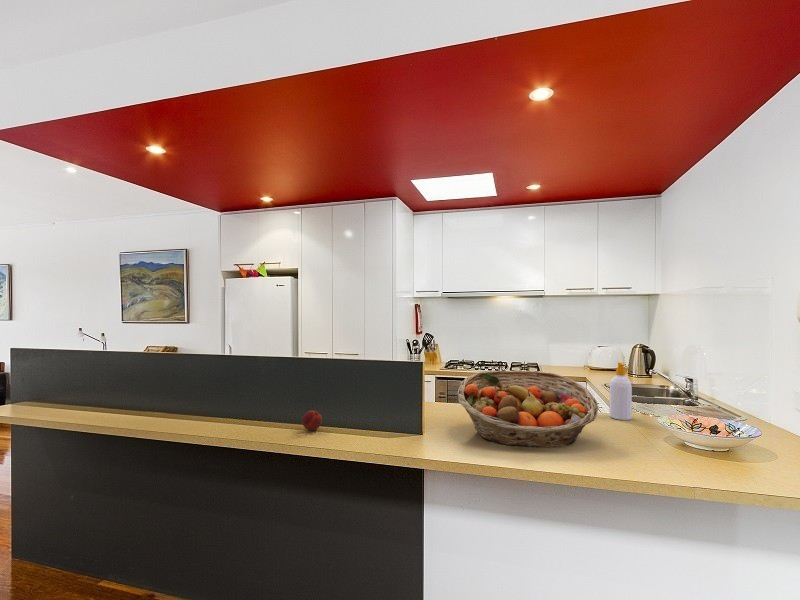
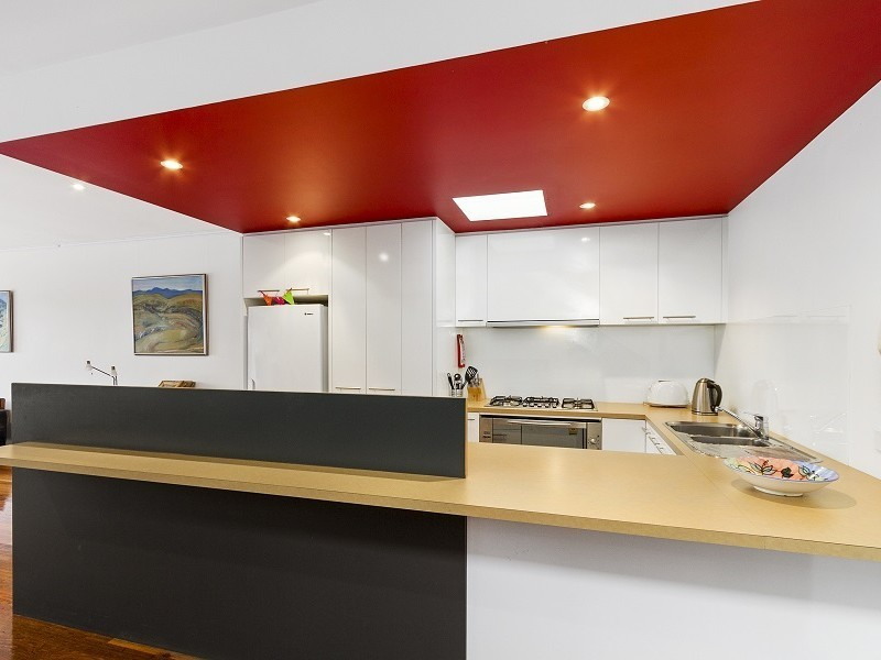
- fruit basket [457,369,599,448]
- apple [301,409,323,432]
- soap bottle [608,361,633,421]
